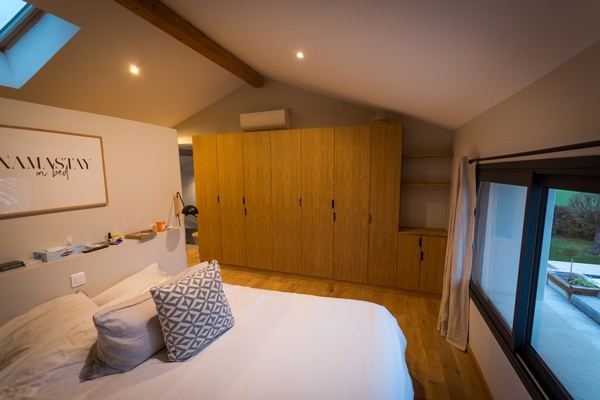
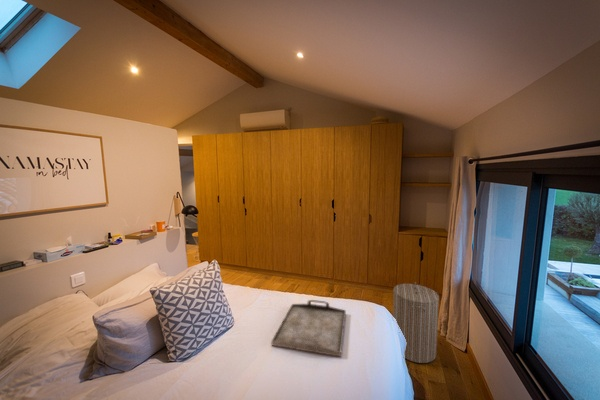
+ serving tray [270,299,347,358]
+ laundry hamper [392,281,440,364]
